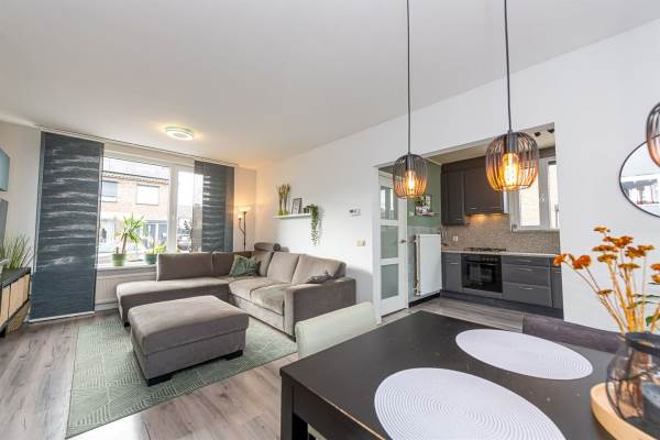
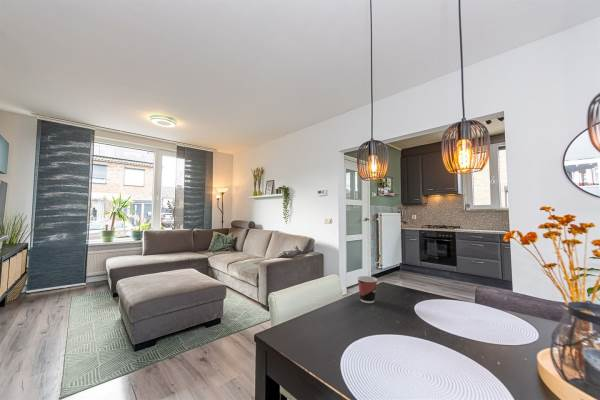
+ cup [356,275,378,304]
